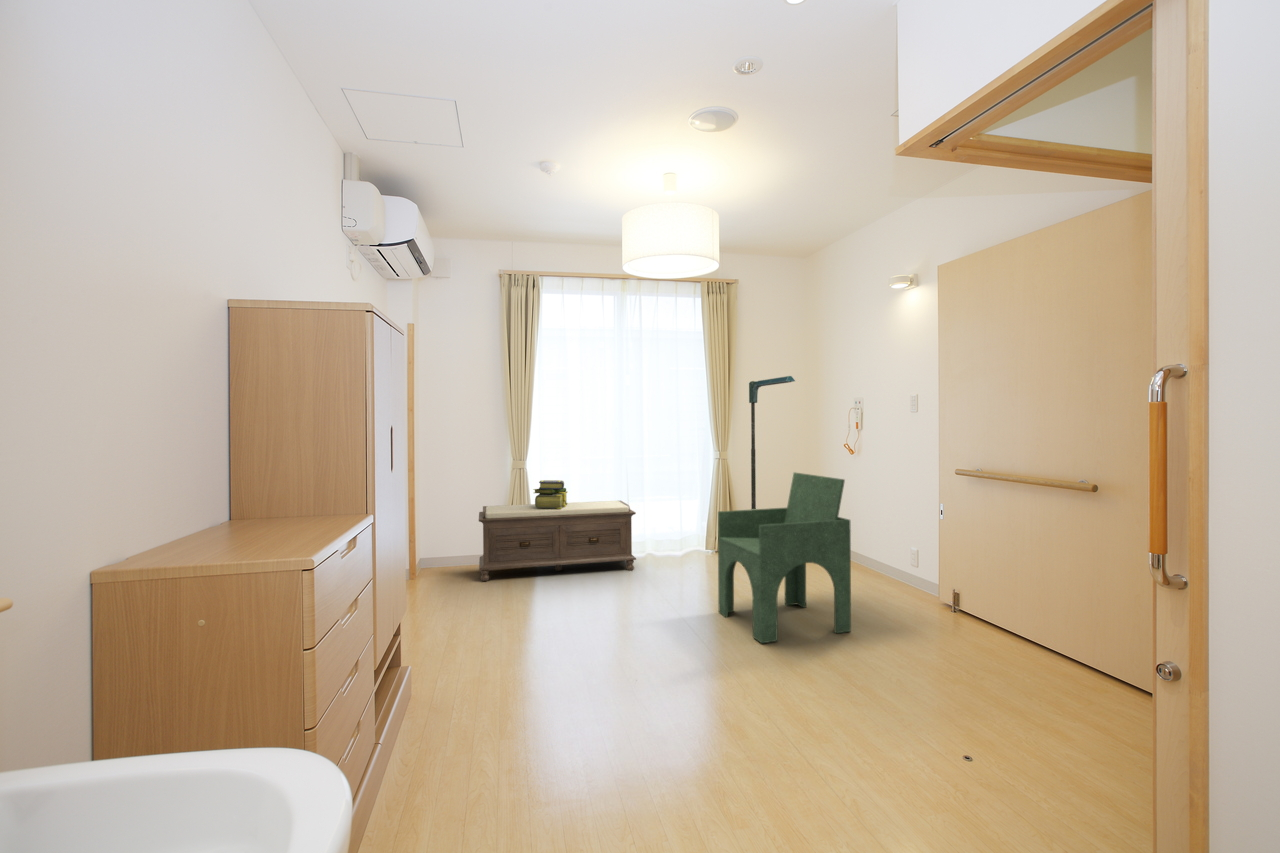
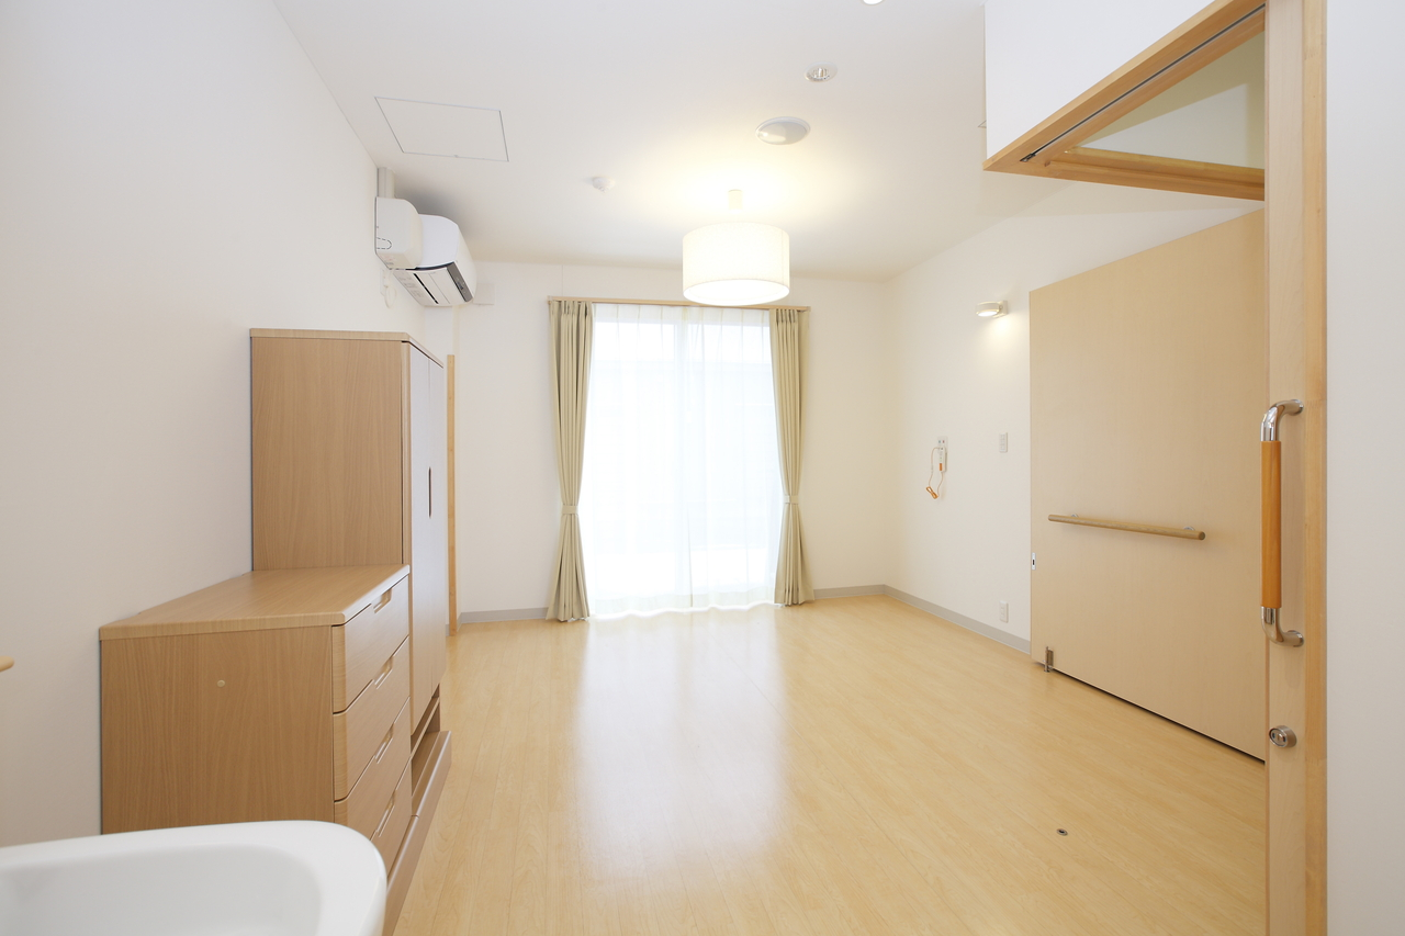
- bench [478,500,637,582]
- stack of books [532,479,569,509]
- floor lamp [748,375,796,510]
- armchair [717,471,852,644]
